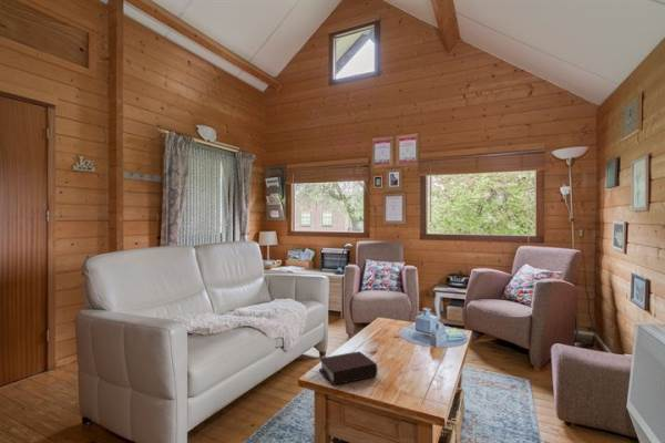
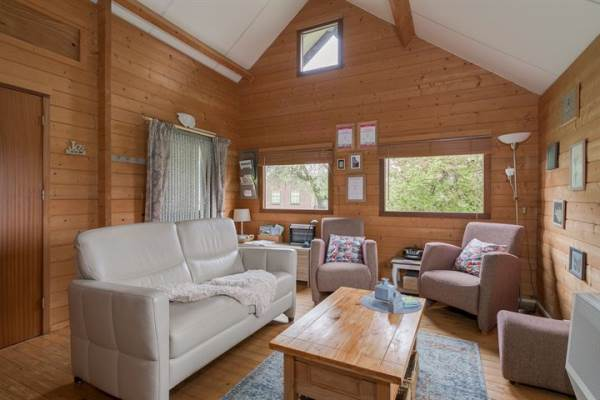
- bible [318,350,379,387]
